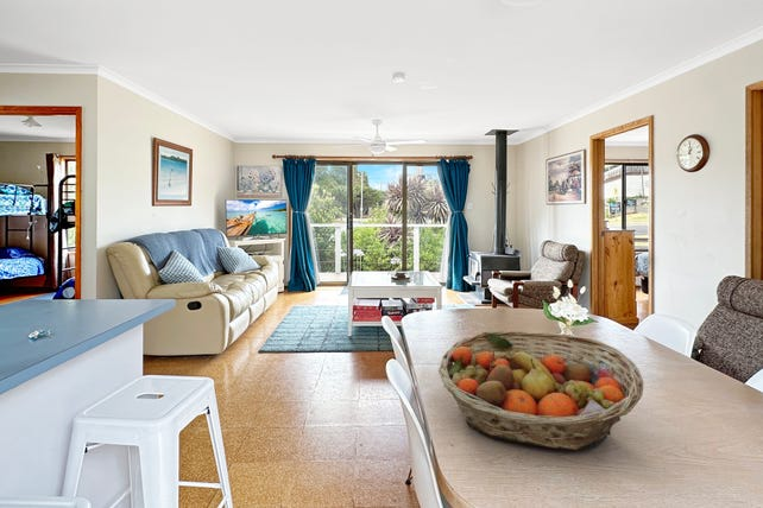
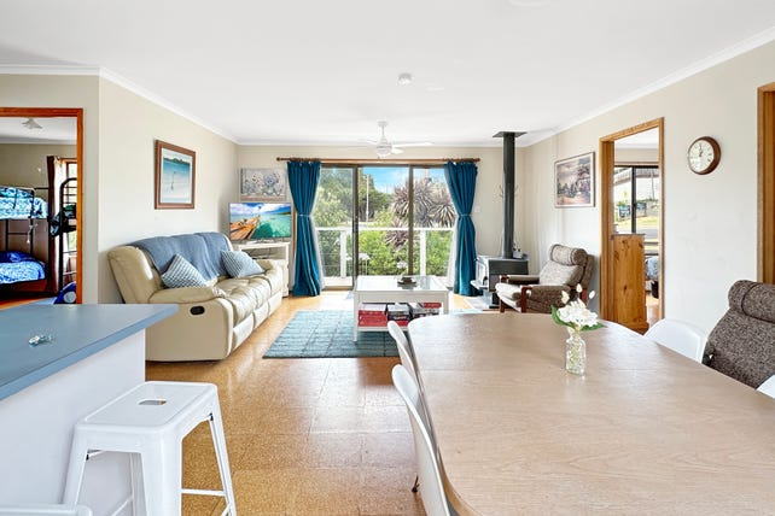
- fruit basket [437,330,644,451]
